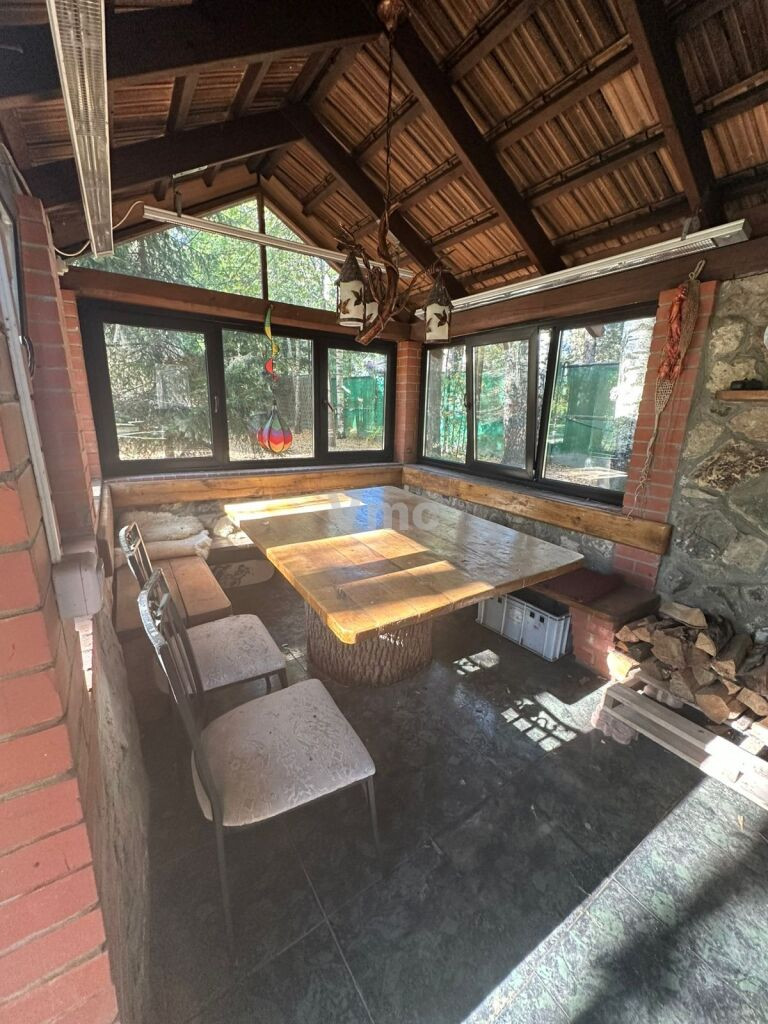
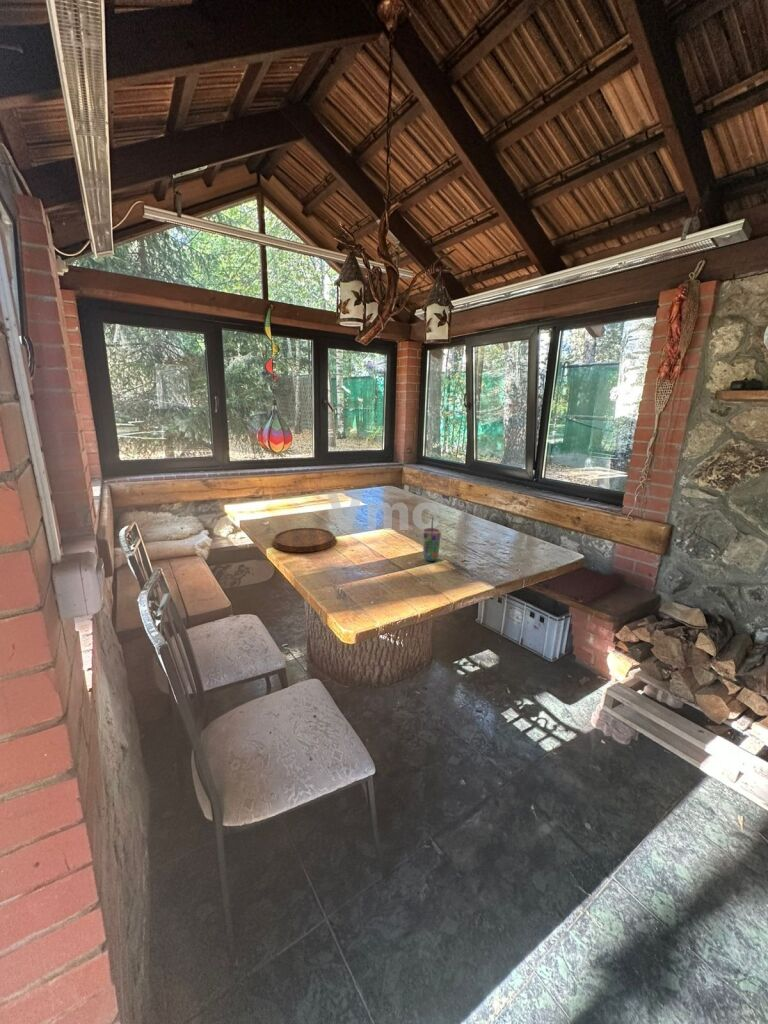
+ cutting board [271,527,337,554]
+ cup [422,515,442,562]
